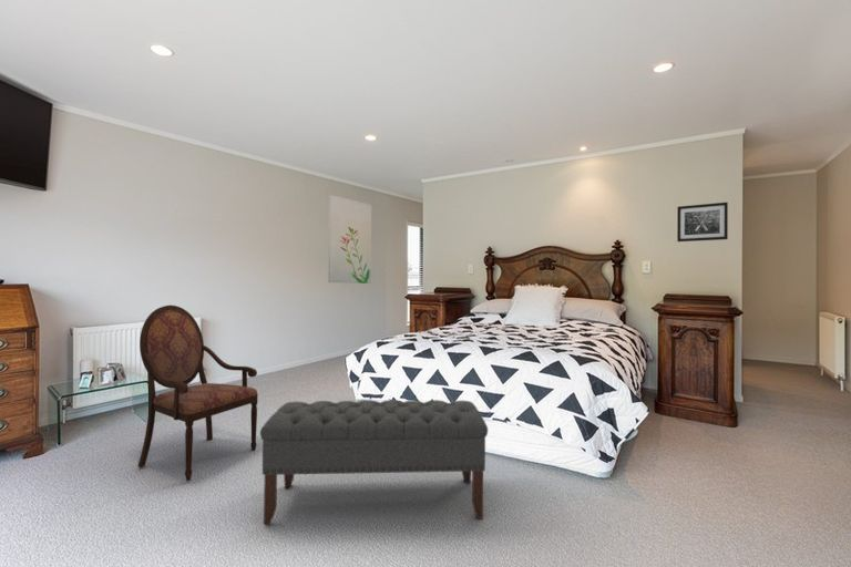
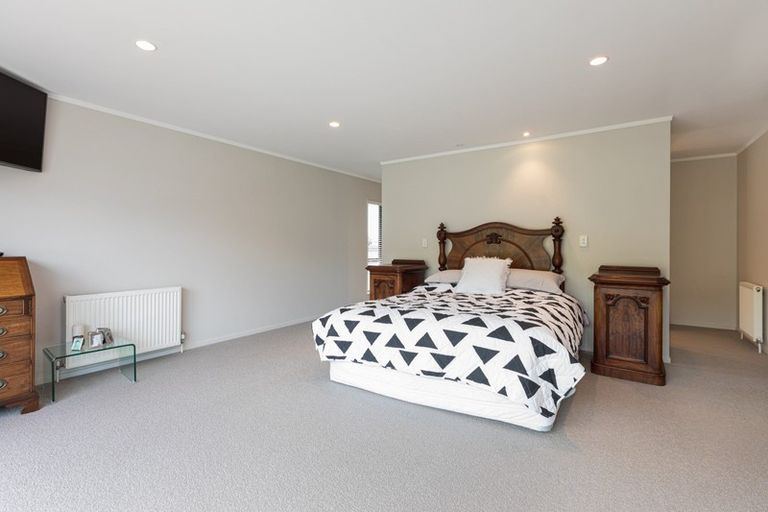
- armchair [136,305,259,482]
- bench [259,399,489,525]
- wall art [327,194,372,285]
- wall art [676,202,729,243]
